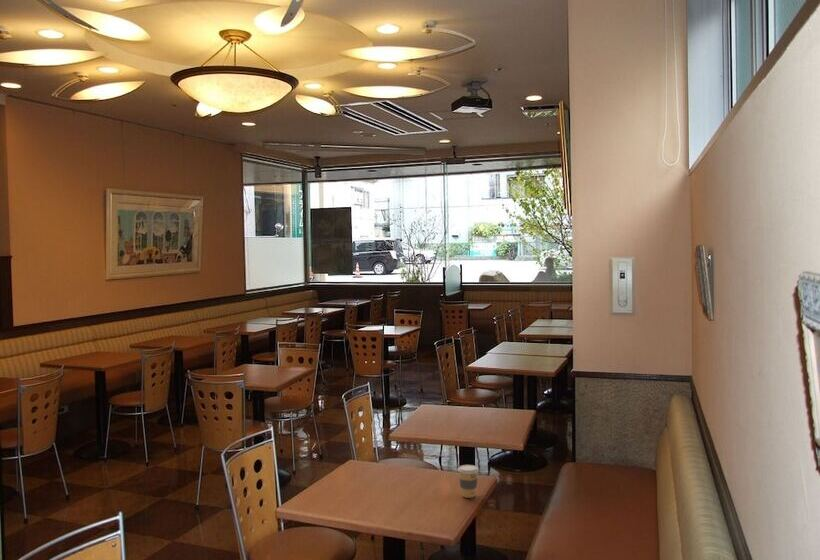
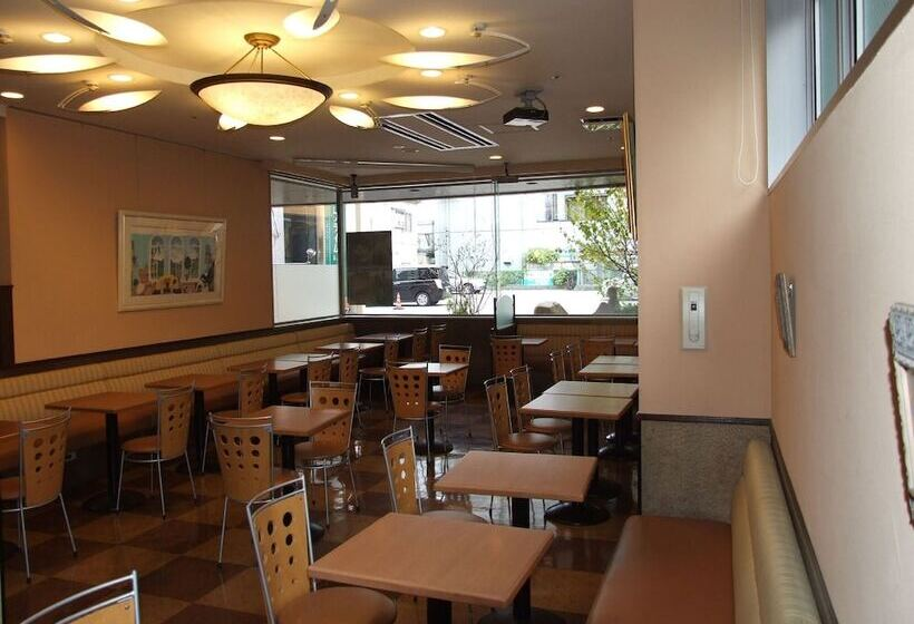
- coffee cup [457,464,480,499]
